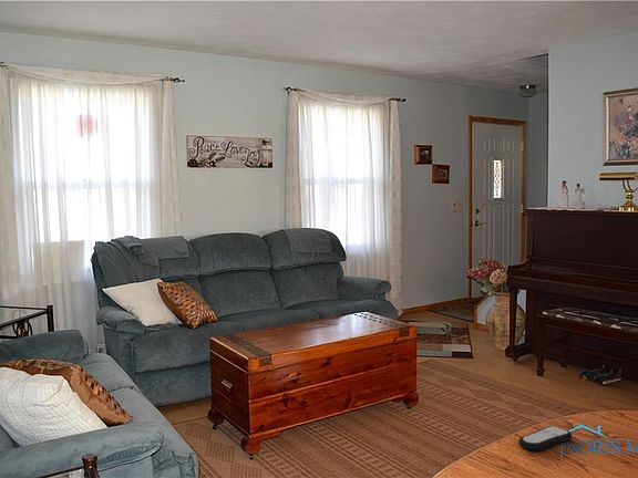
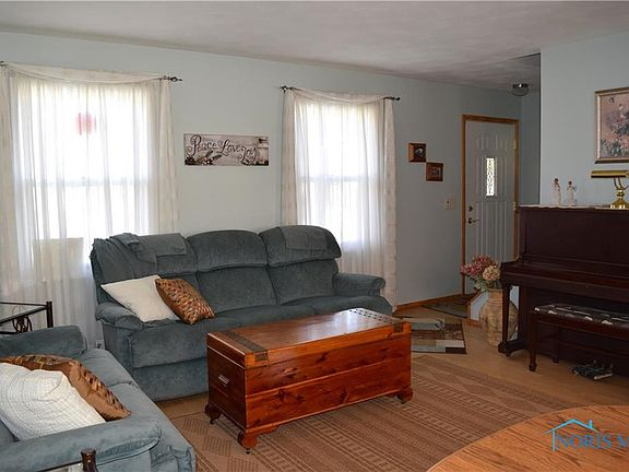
- remote control [517,425,573,451]
